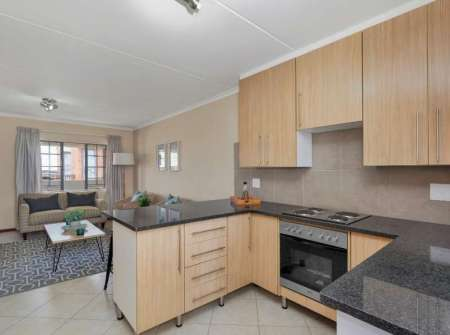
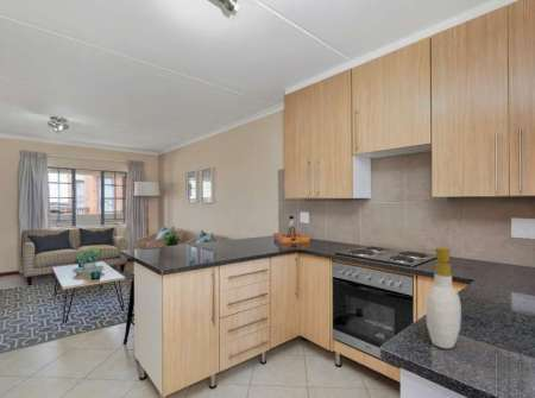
+ soap bottle [422,246,462,349]
